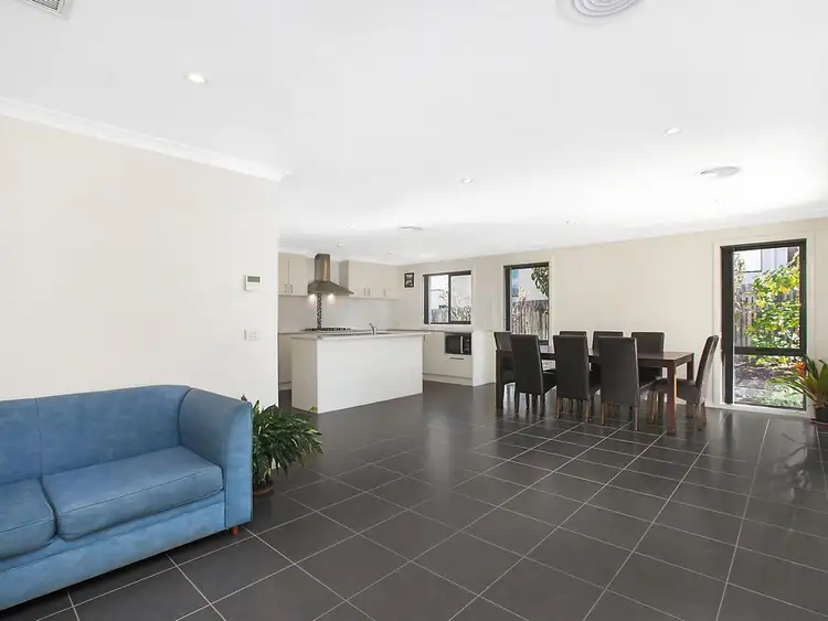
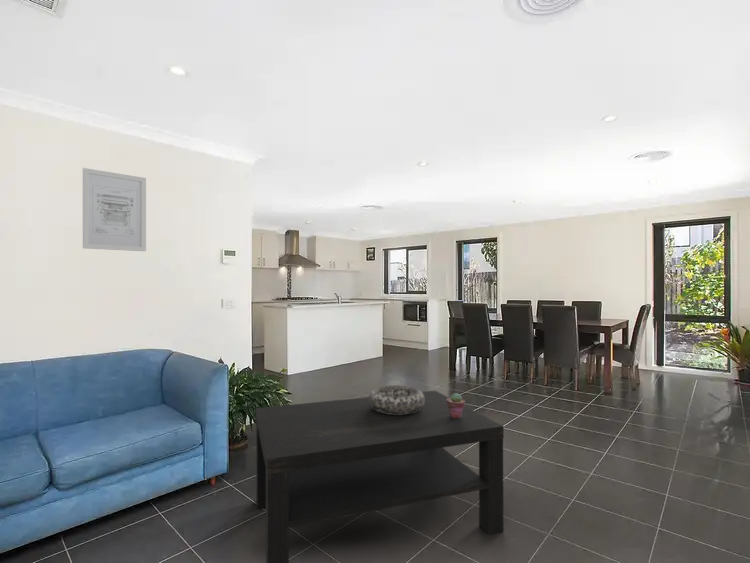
+ wall art [82,167,147,252]
+ coffee table [255,390,505,563]
+ potted succulent [447,392,466,418]
+ decorative bowl [368,384,425,415]
